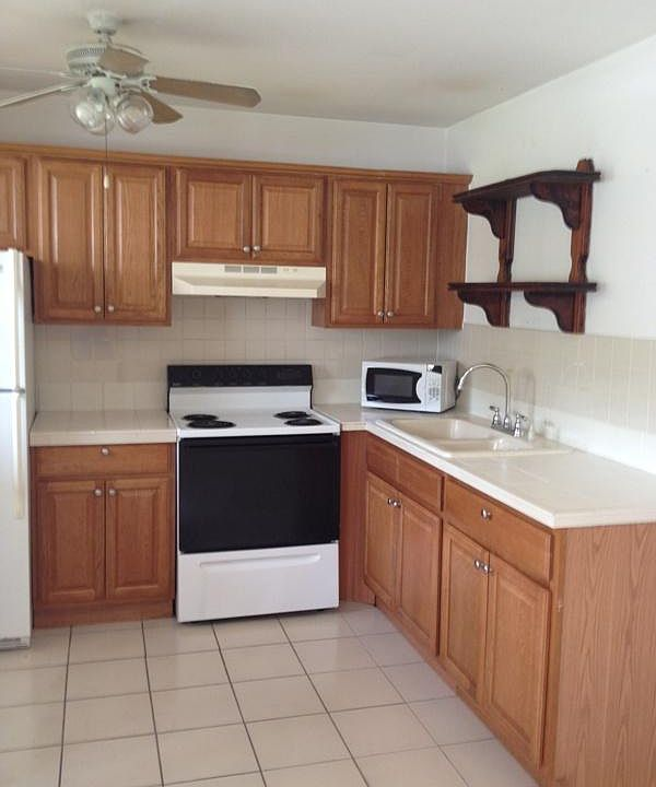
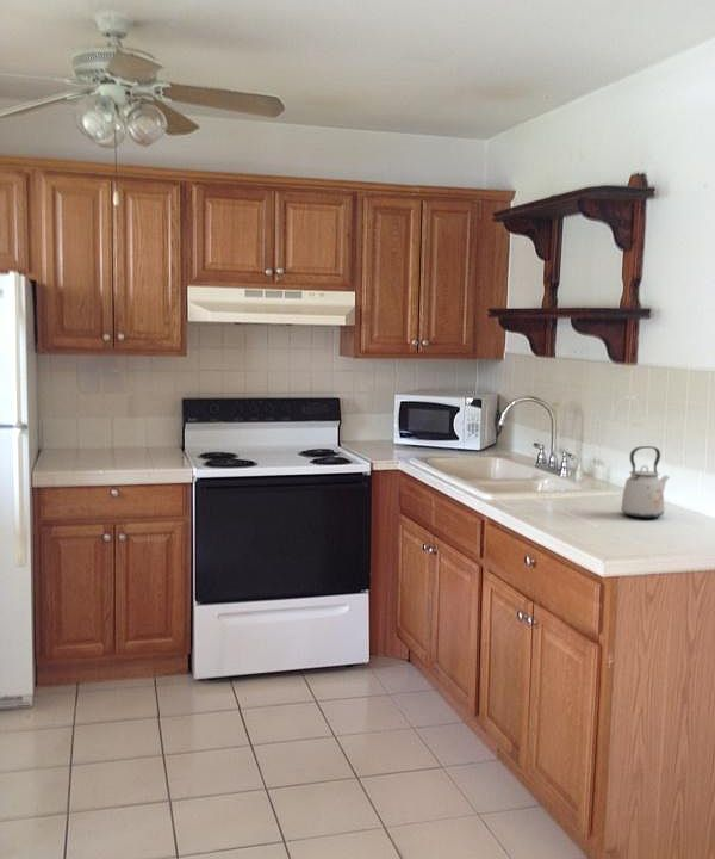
+ kettle [620,445,671,519]
